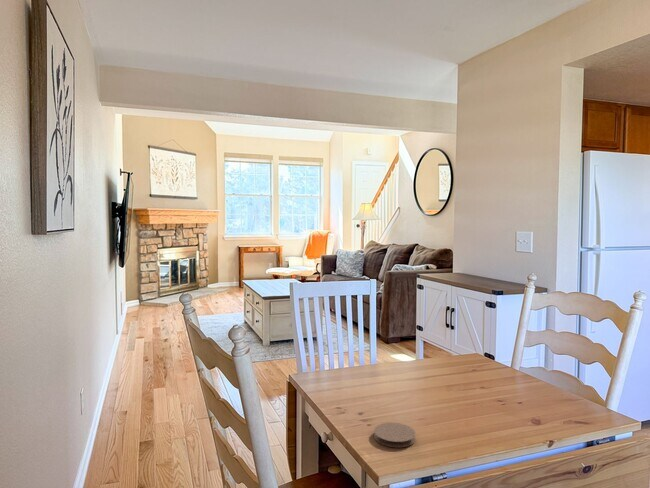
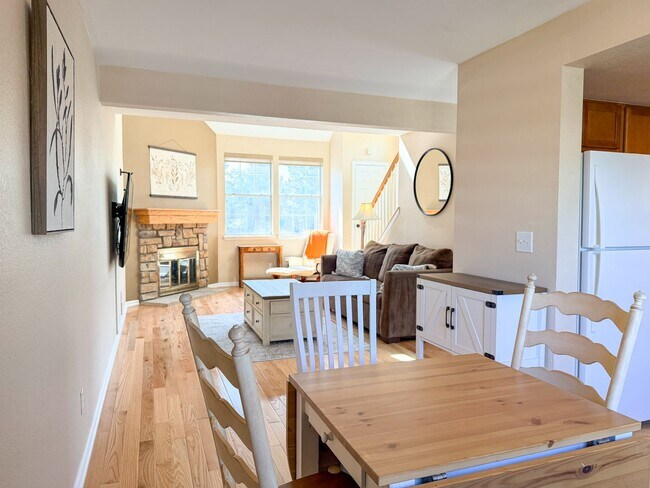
- coaster [373,422,416,448]
